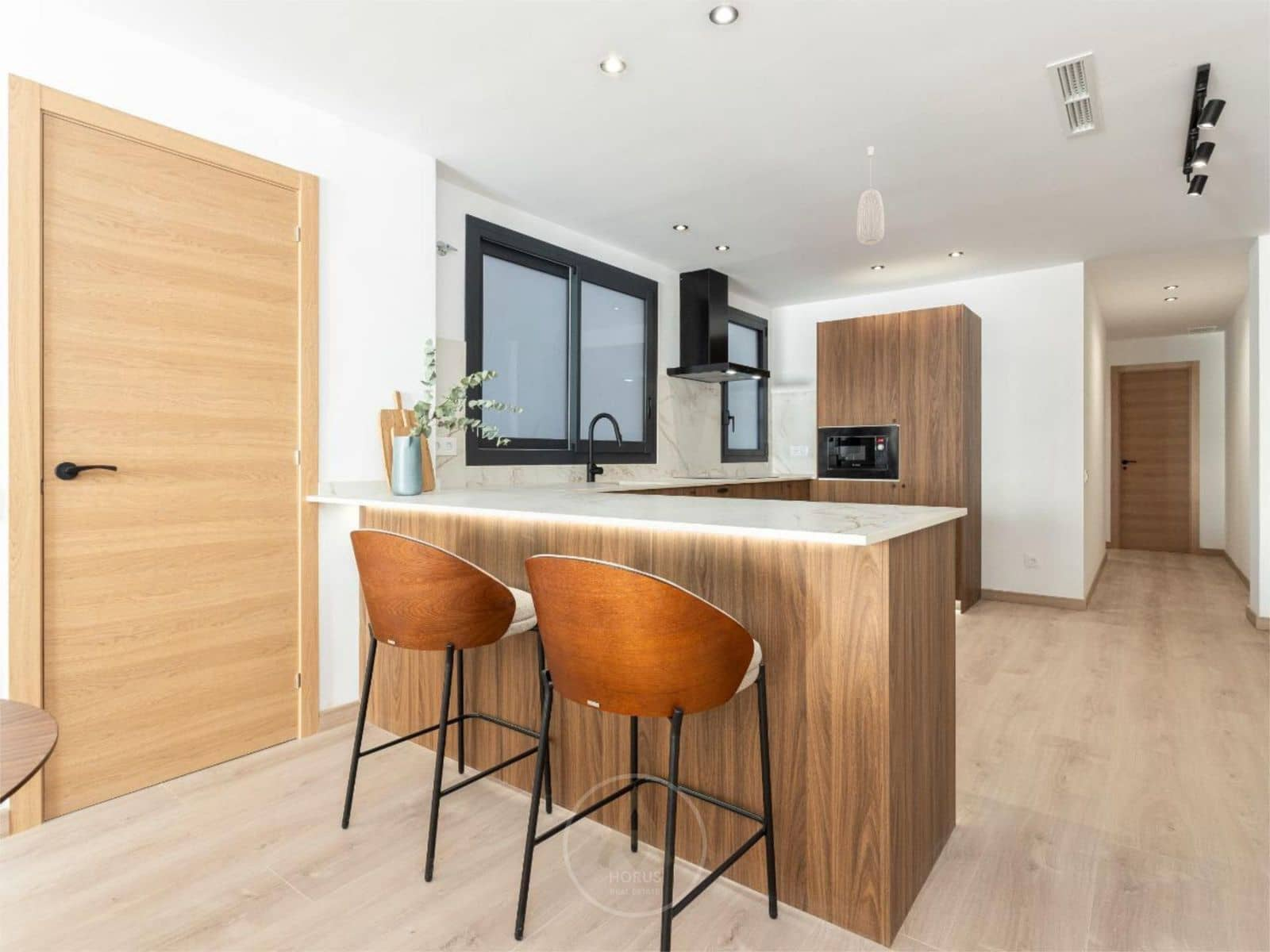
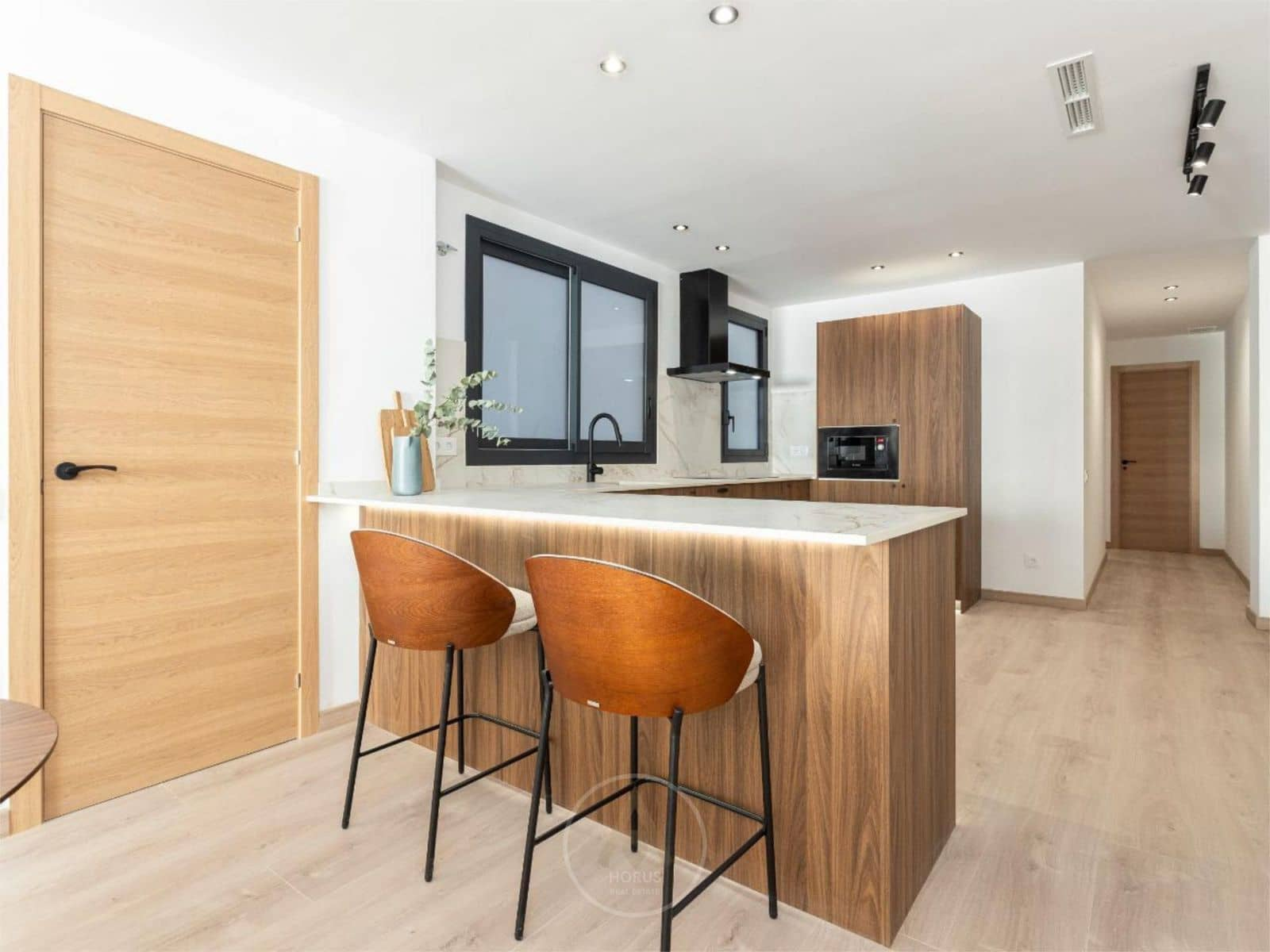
- pendant light [856,146,885,246]
